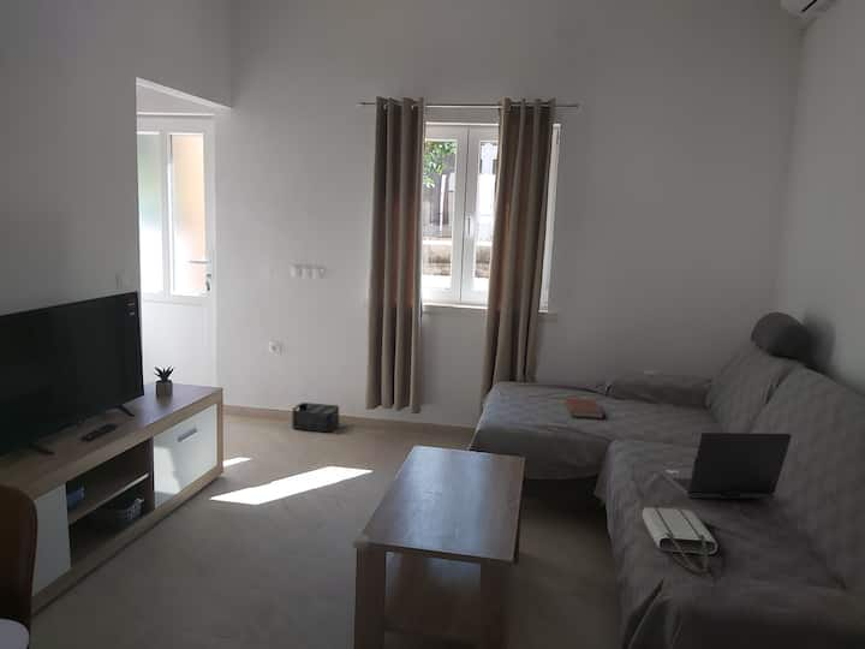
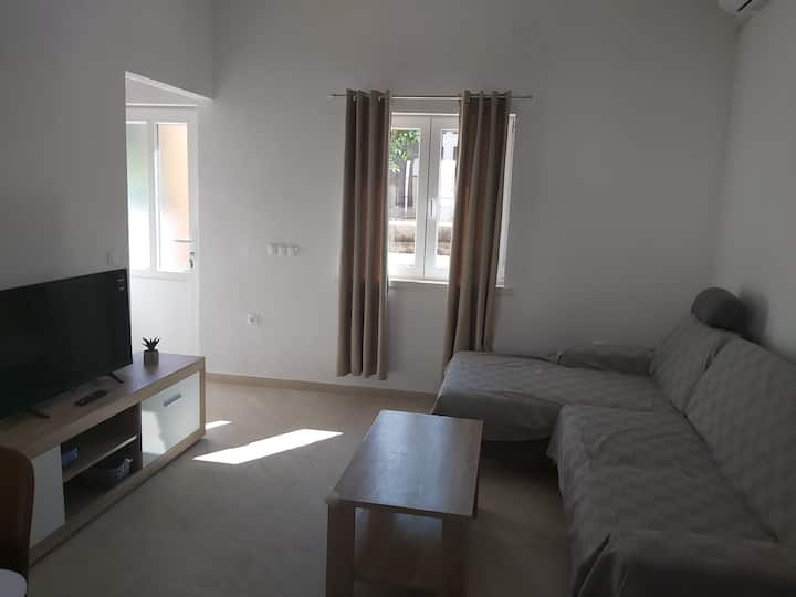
- tote bag [642,506,718,573]
- book [563,398,604,419]
- storage bin [291,401,340,433]
- laptop [656,431,792,499]
